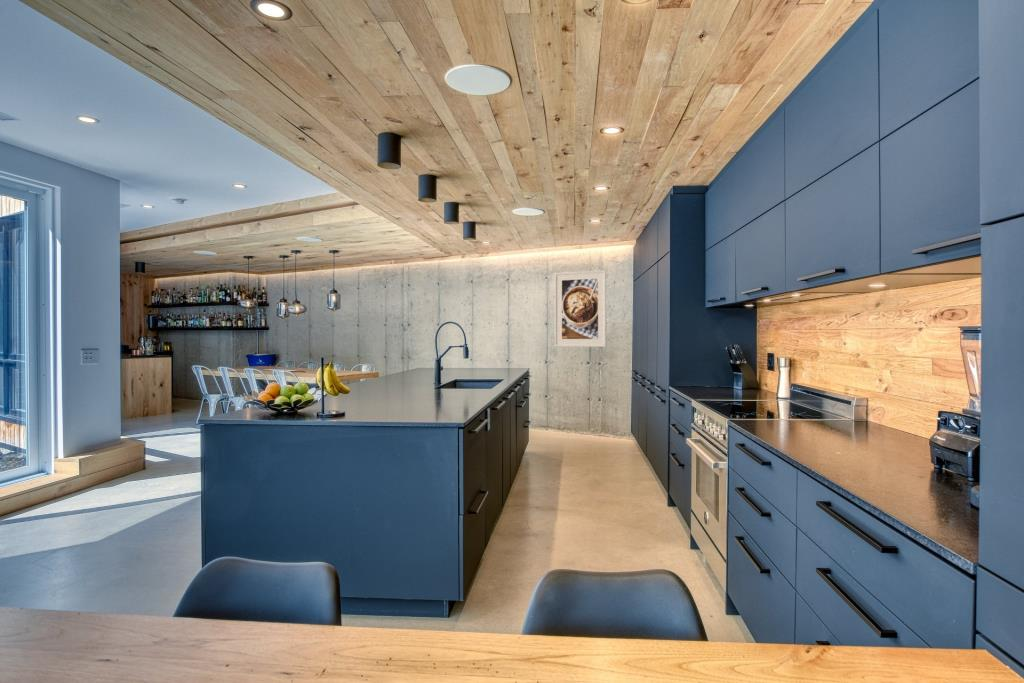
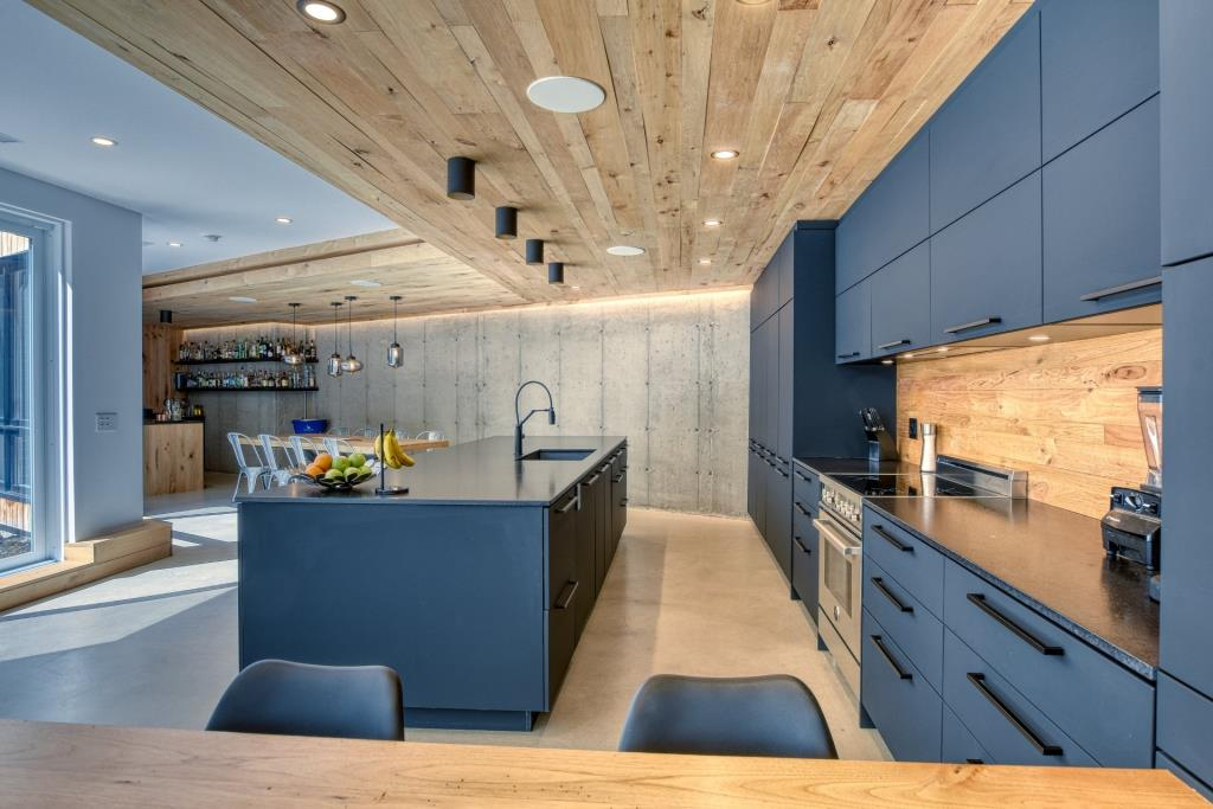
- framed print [554,269,607,348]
